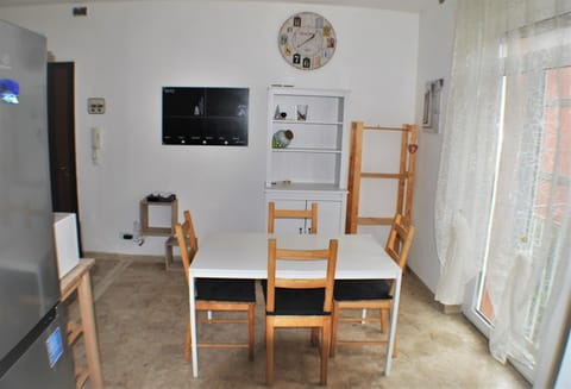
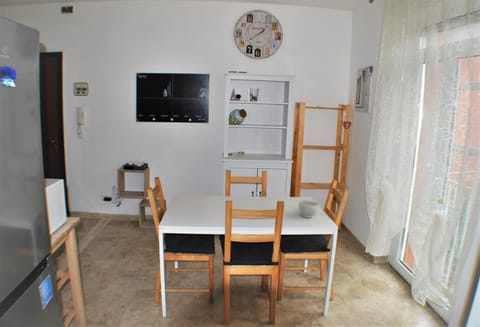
+ bowl [298,200,319,219]
